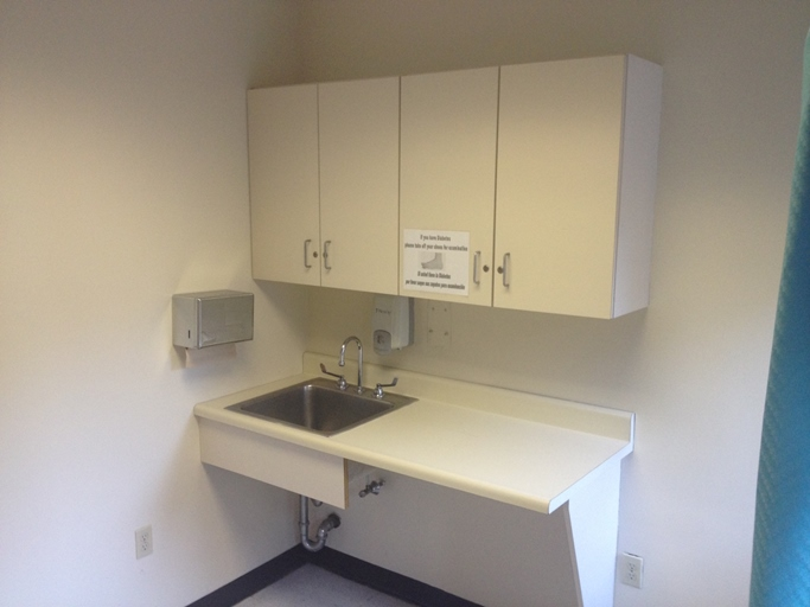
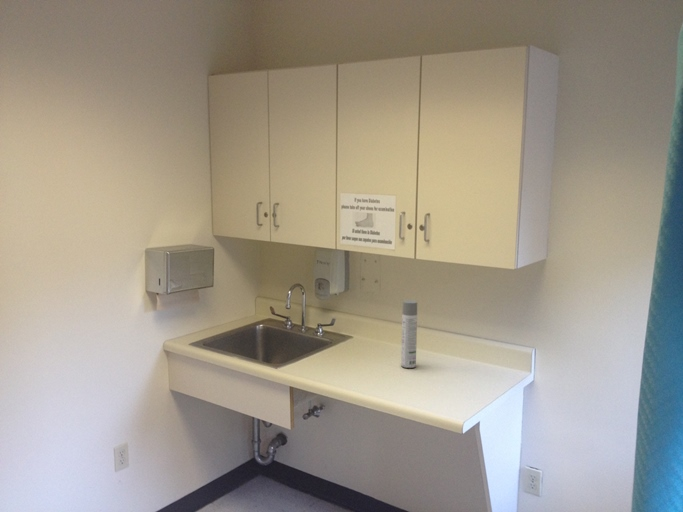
+ spray bottle [400,300,418,369]
